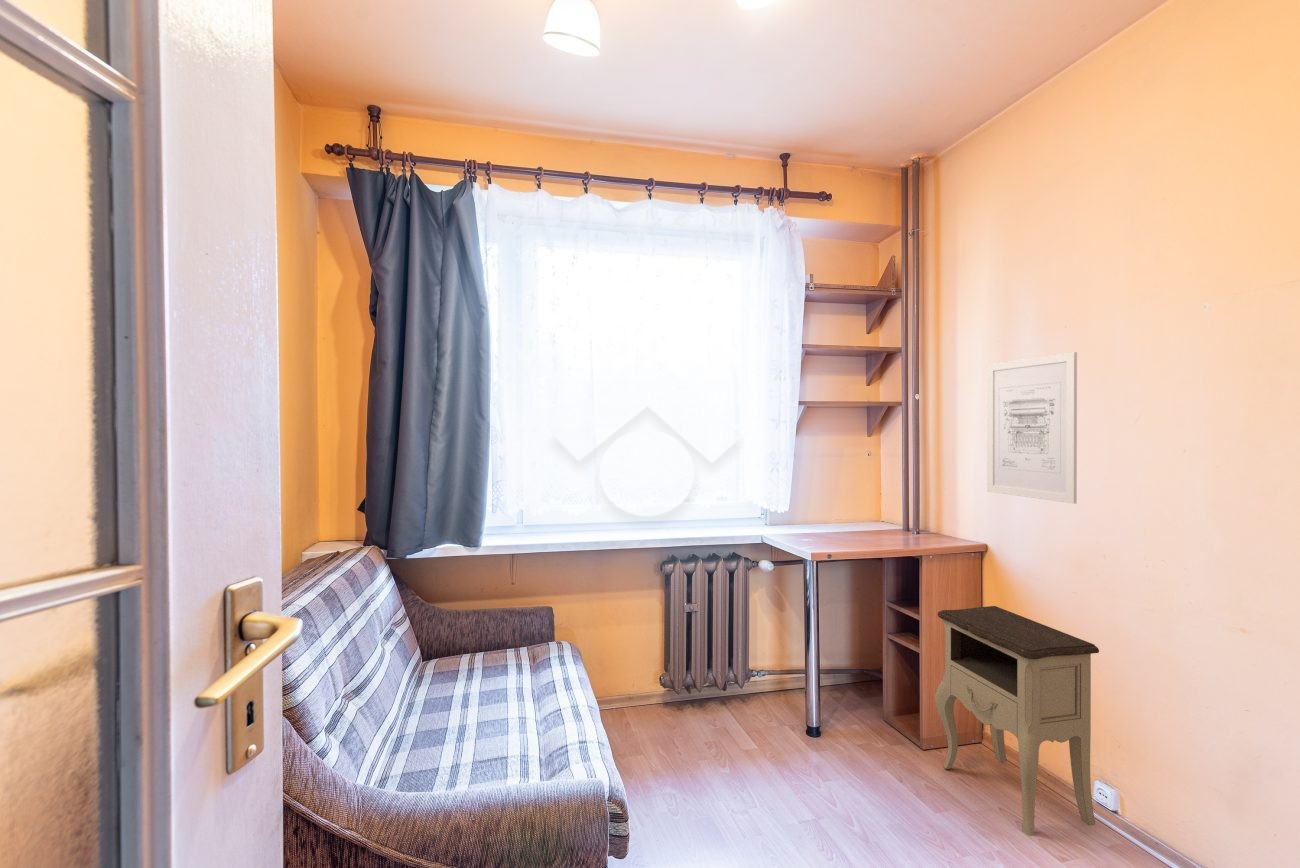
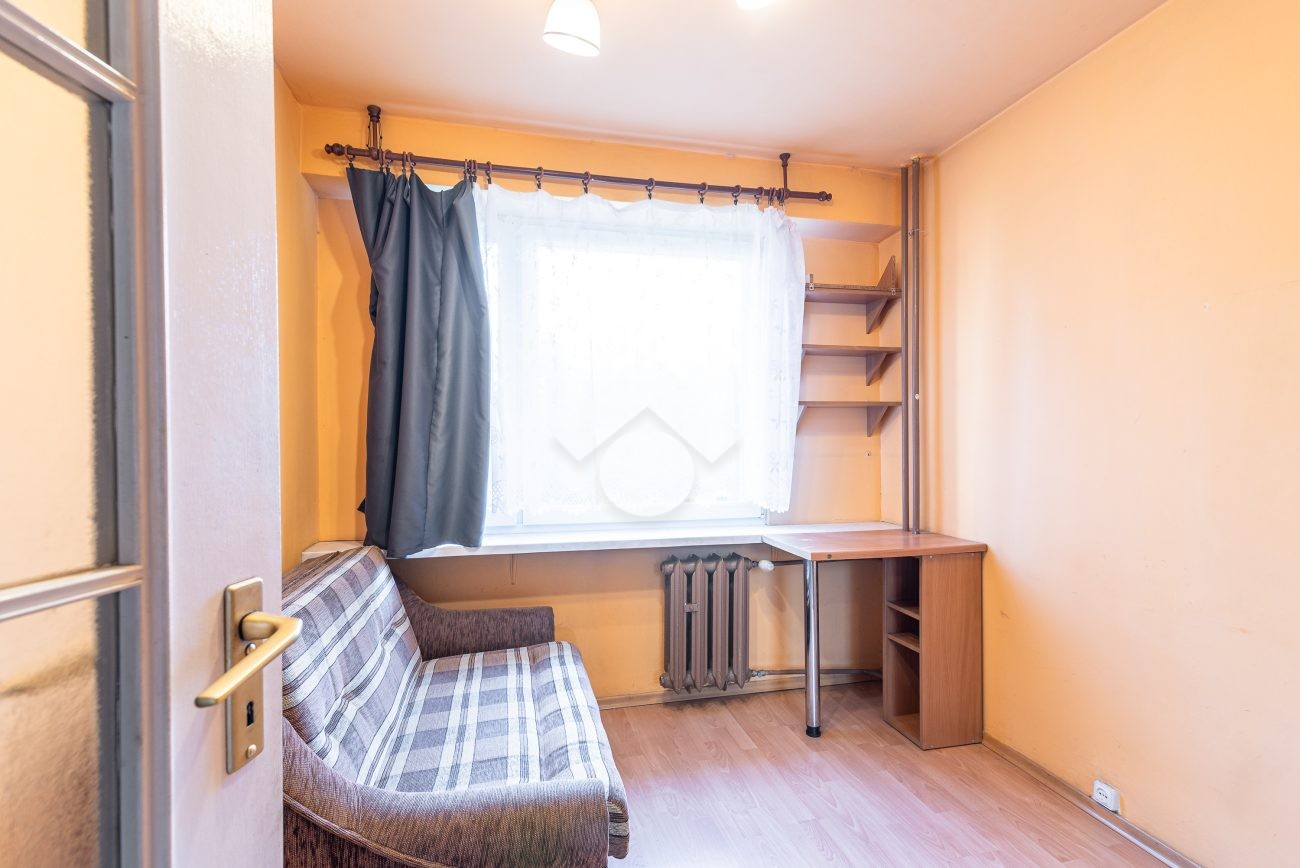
- wall art [986,351,1078,505]
- nightstand [934,605,1100,837]
